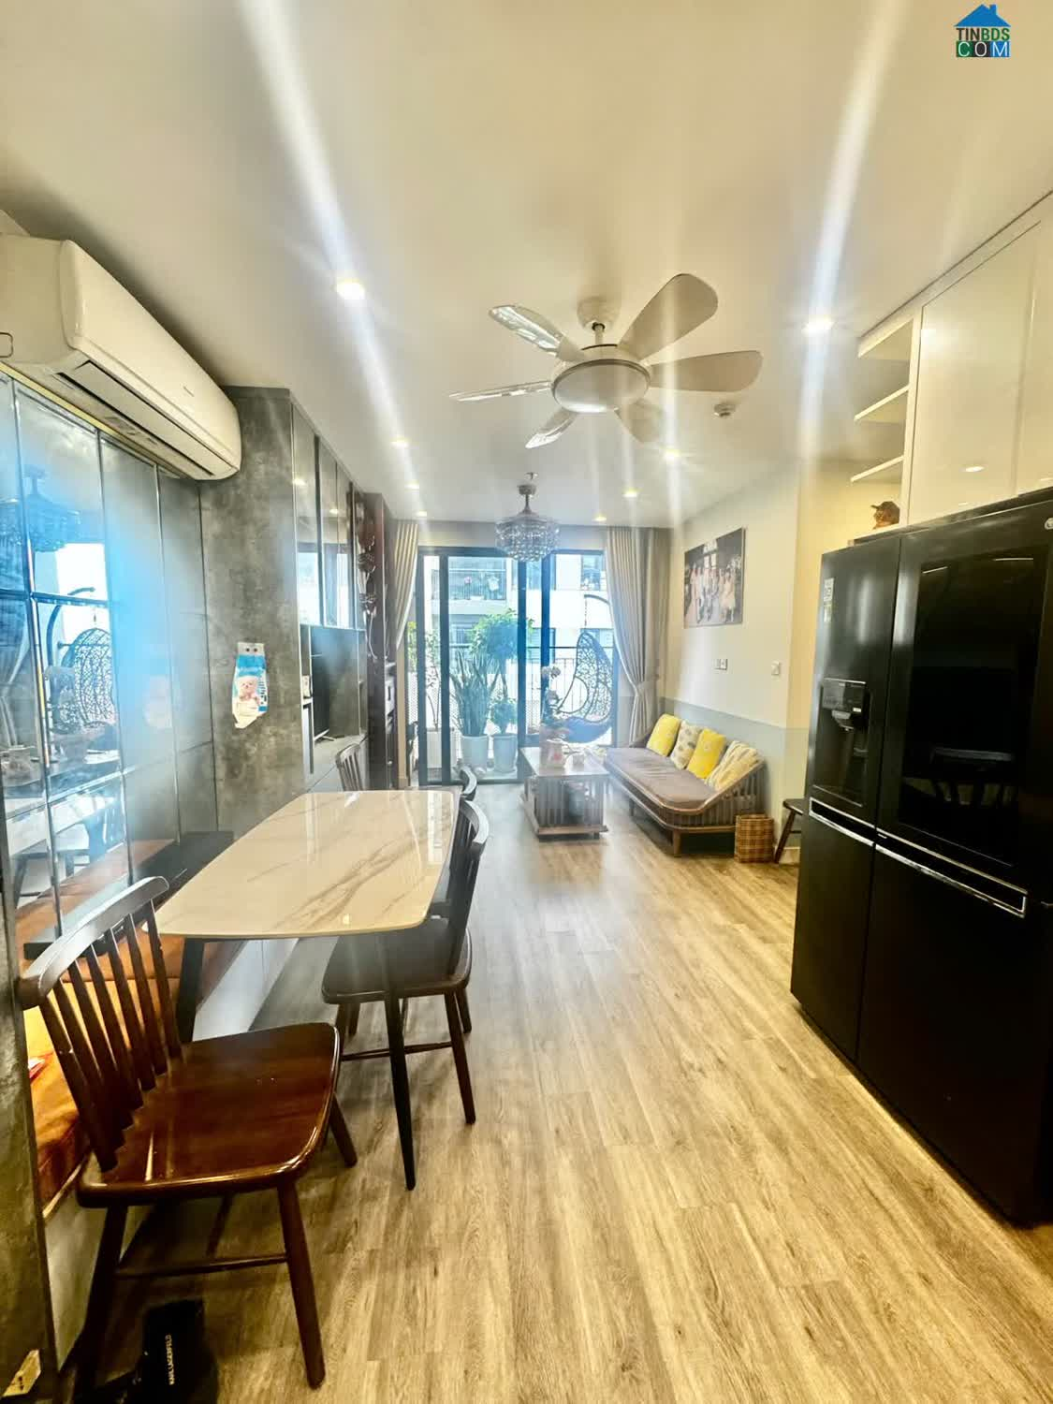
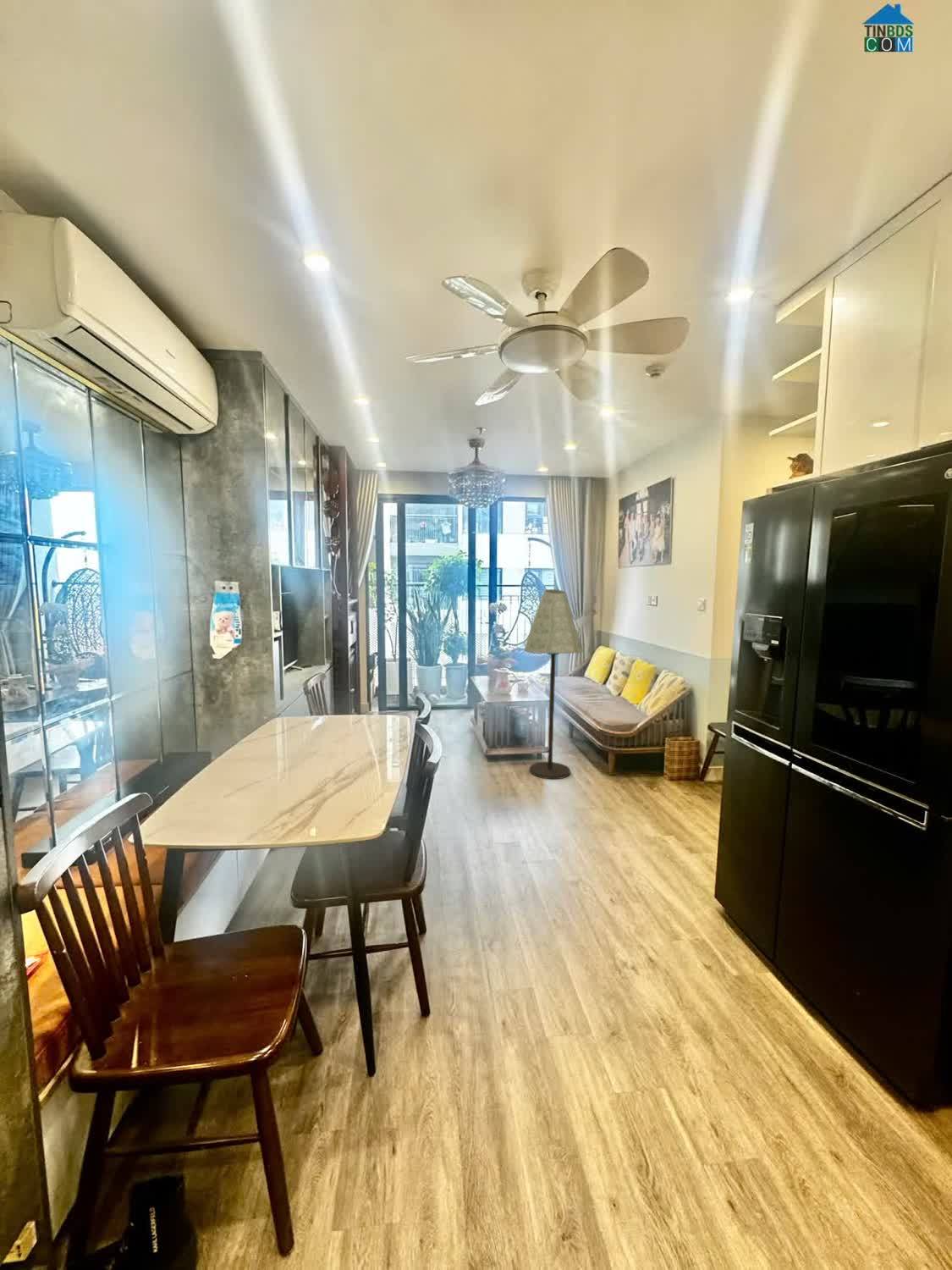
+ floor lamp [523,588,585,780]
